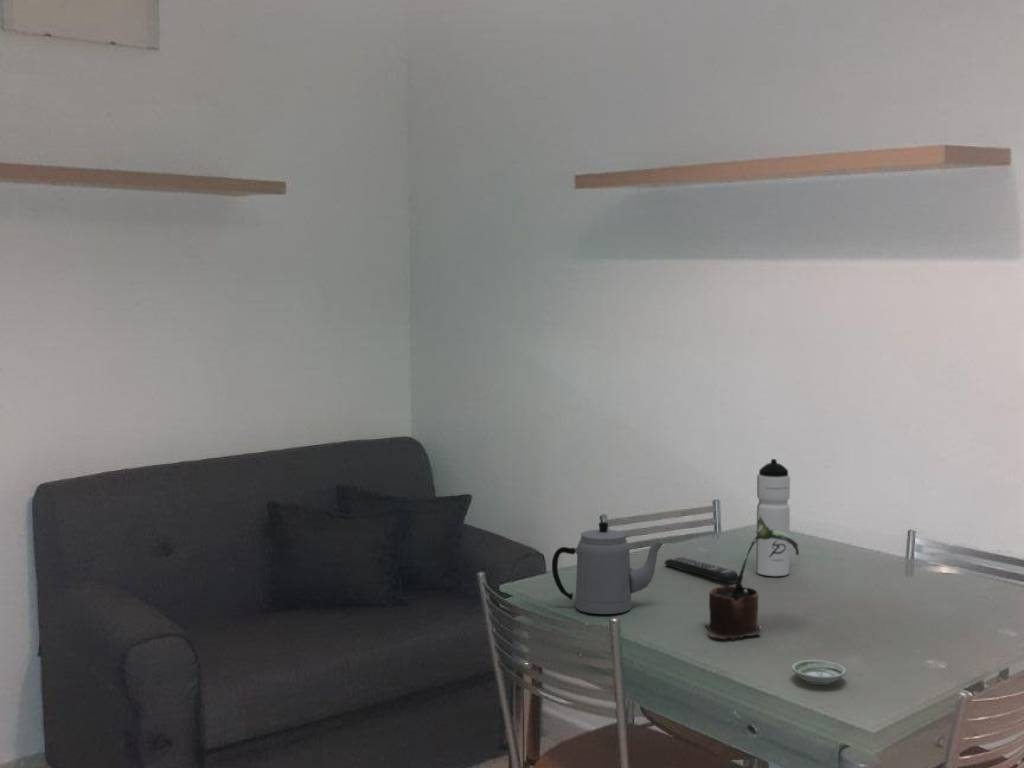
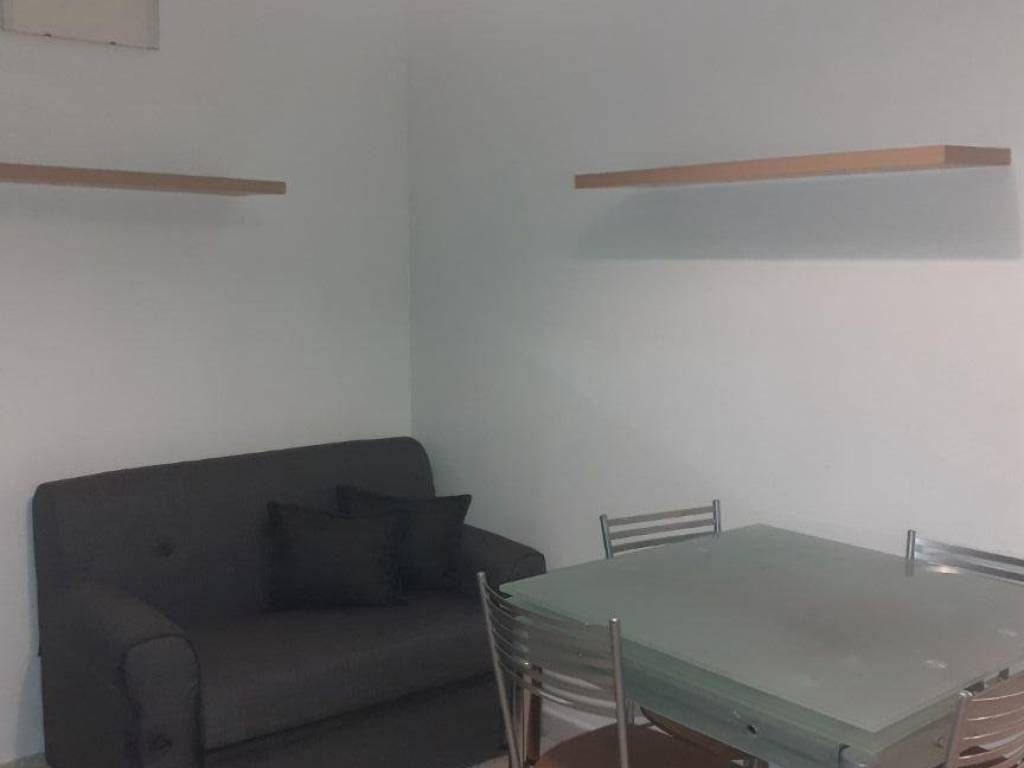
- potted plant [704,517,800,640]
- teapot [551,521,664,615]
- water bottle [755,458,791,577]
- remote control [663,556,739,584]
- saucer [791,659,847,686]
